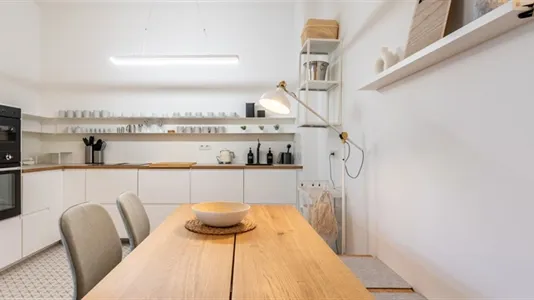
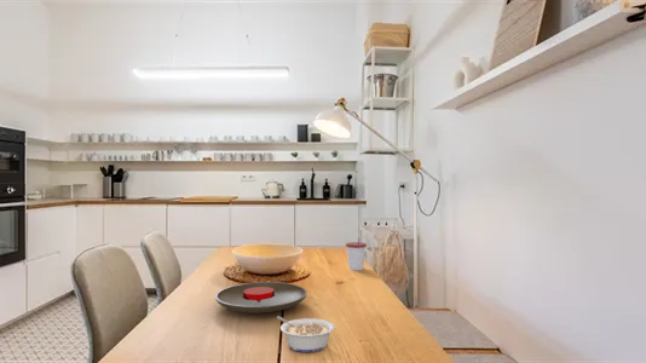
+ legume [276,315,336,353]
+ cup [345,236,368,271]
+ plate [214,281,308,315]
